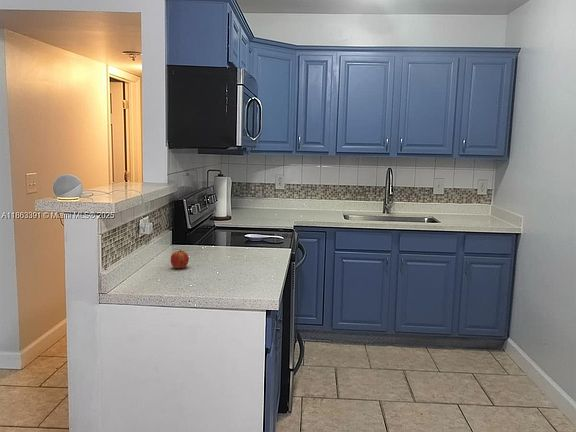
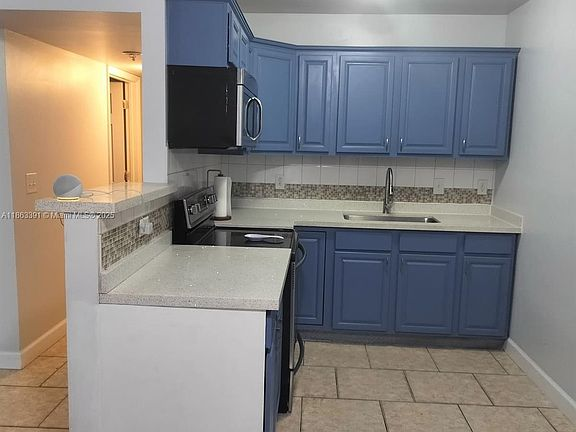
- fruit [170,249,190,269]
